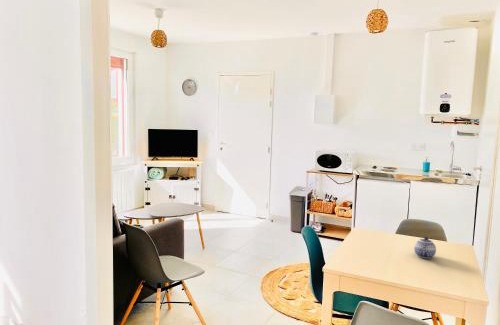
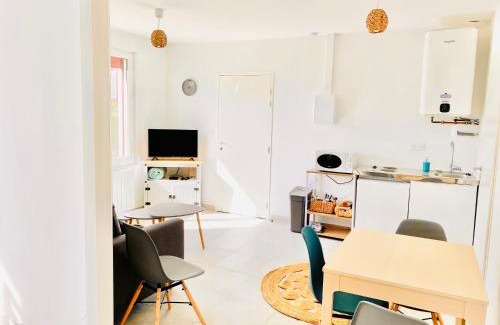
- teapot [413,236,437,259]
